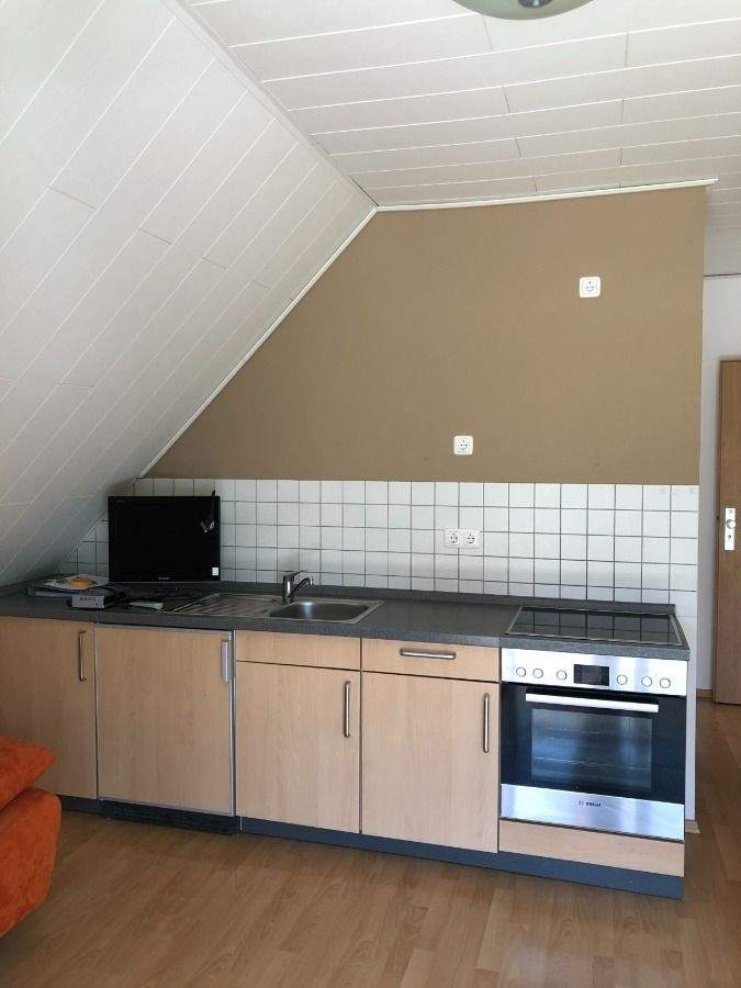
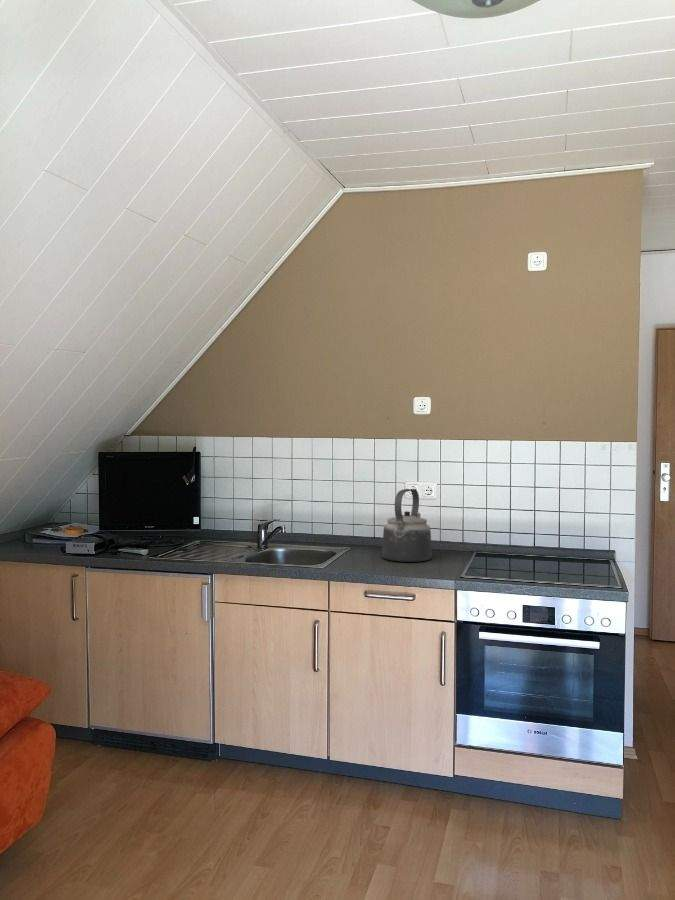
+ kettle [381,488,433,563]
